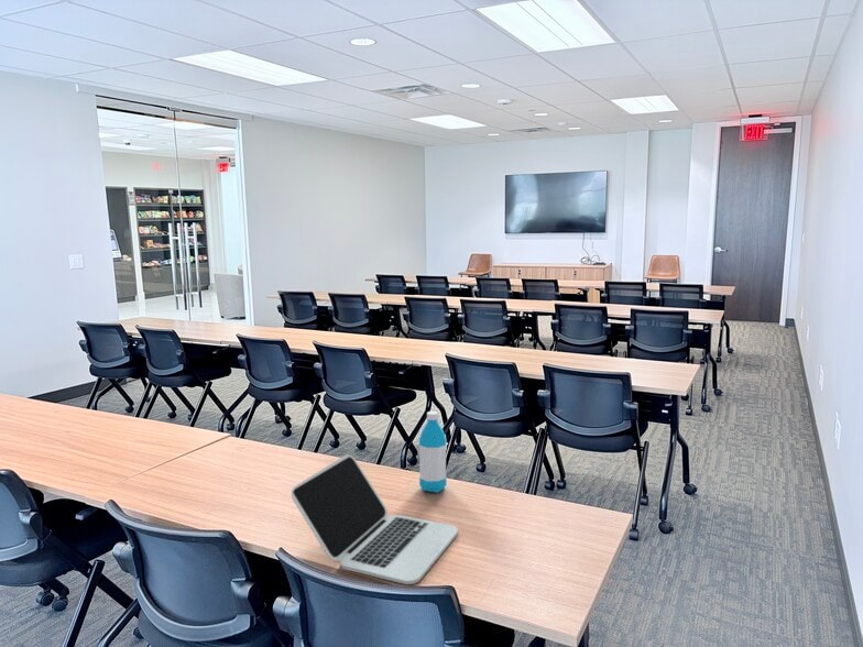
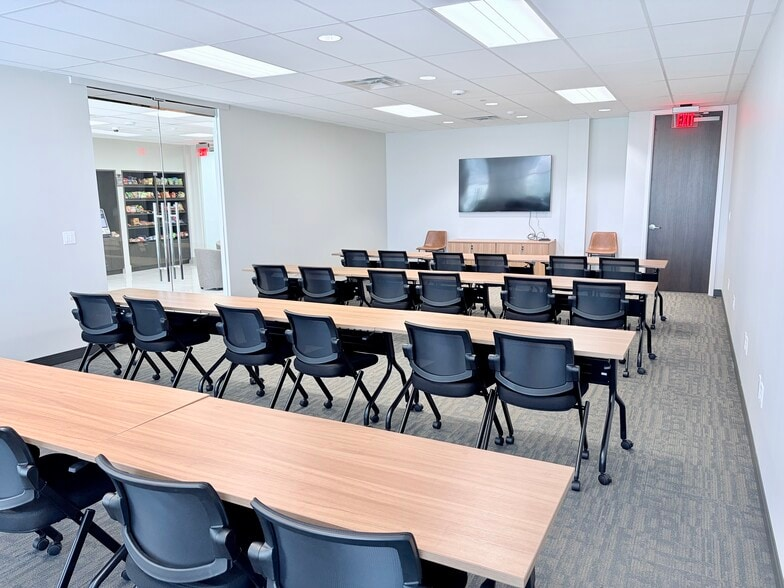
- laptop [291,453,459,585]
- water bottle [418,410,448,494]
